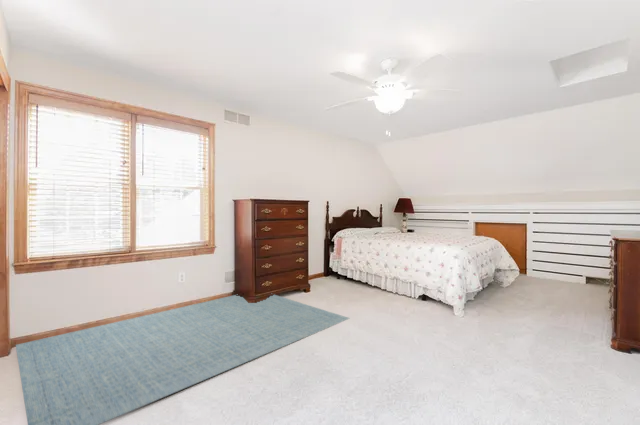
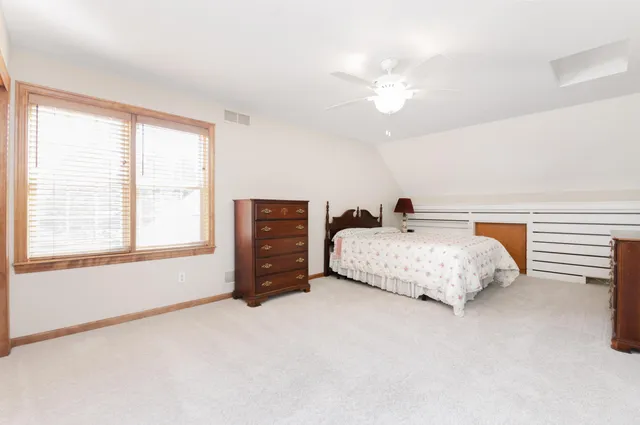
- rug [15,294,350,425]
